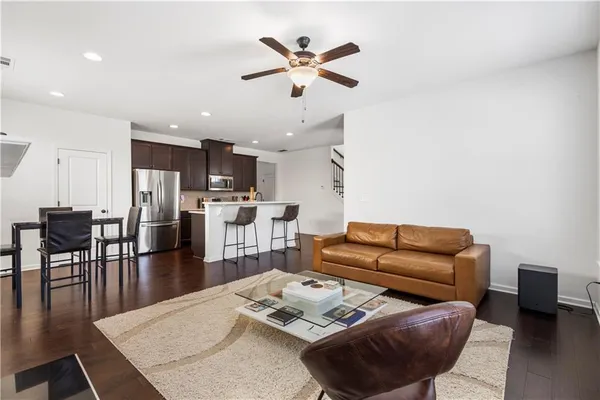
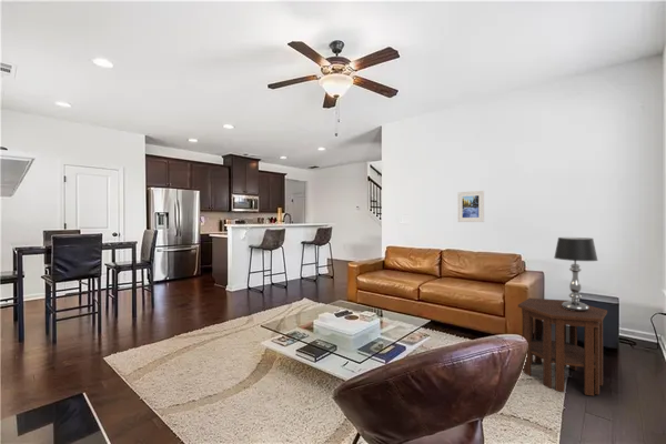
+ side table [517,297,608,396]
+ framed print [456,190,485,223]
+ table lamp [553,236,599,312]
